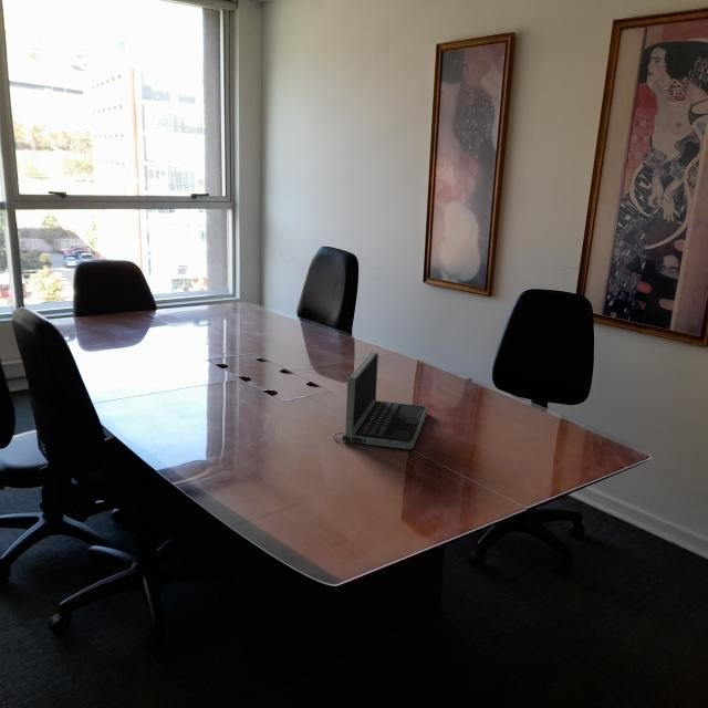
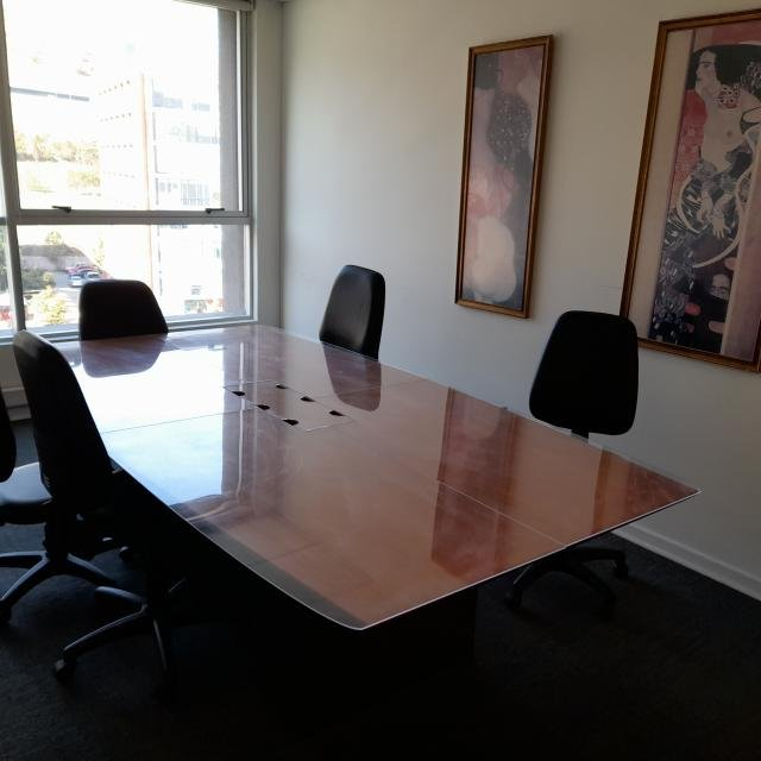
- laptop [333,351,428,450]
